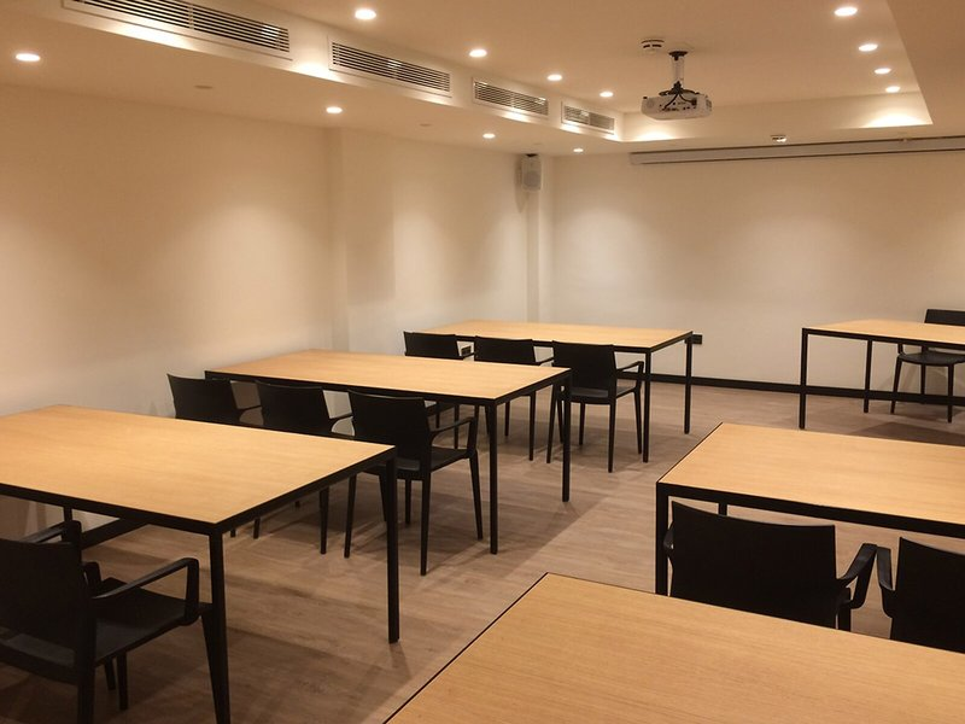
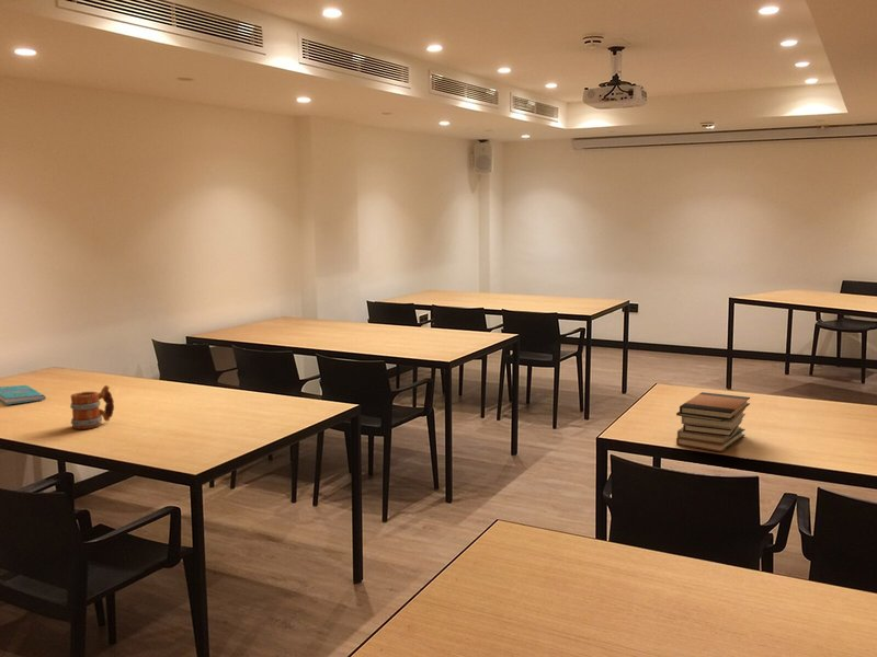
+ mug [69,384,115,430]
+ book stack [675,391,751,453]
+ cover [0,384,47,406]
